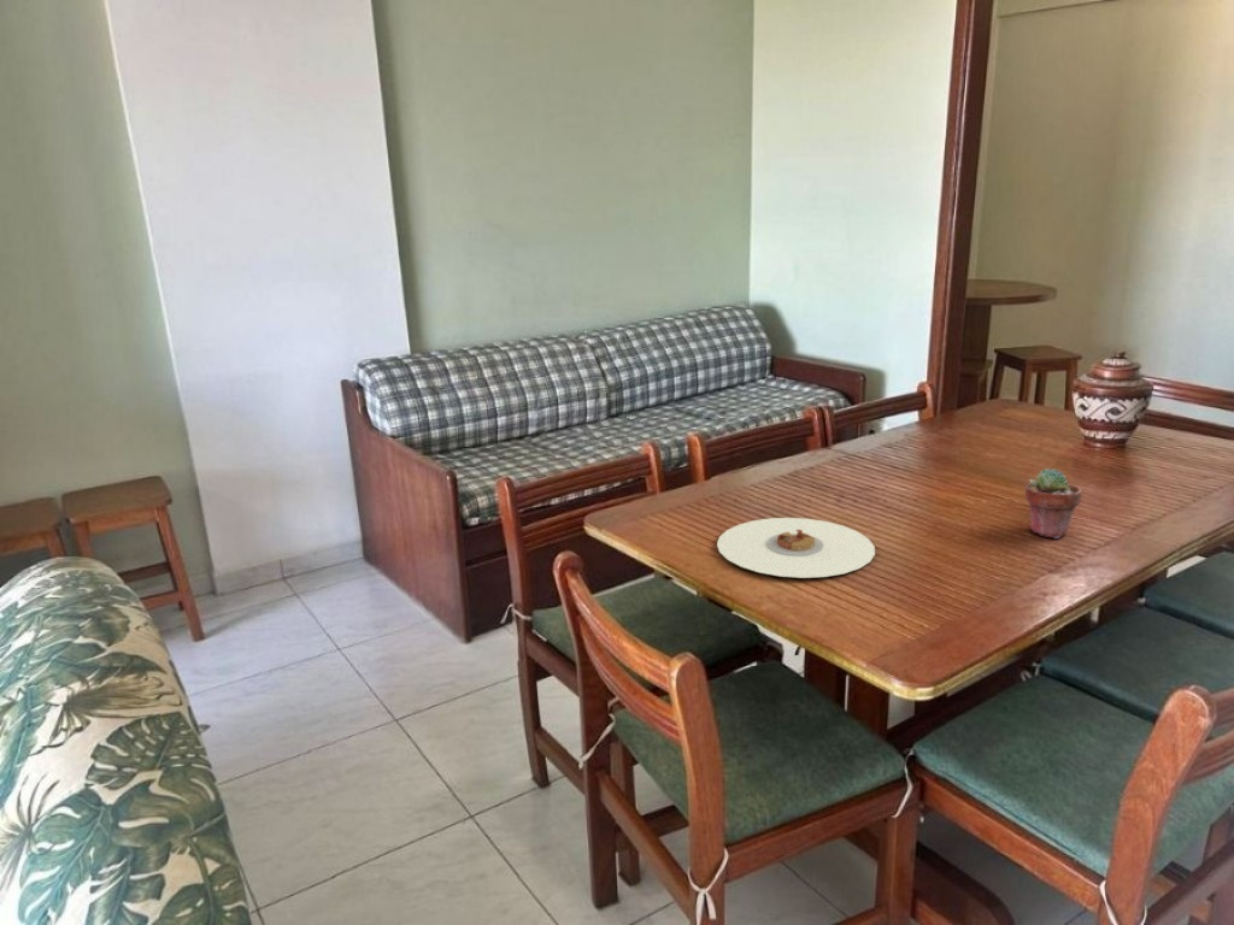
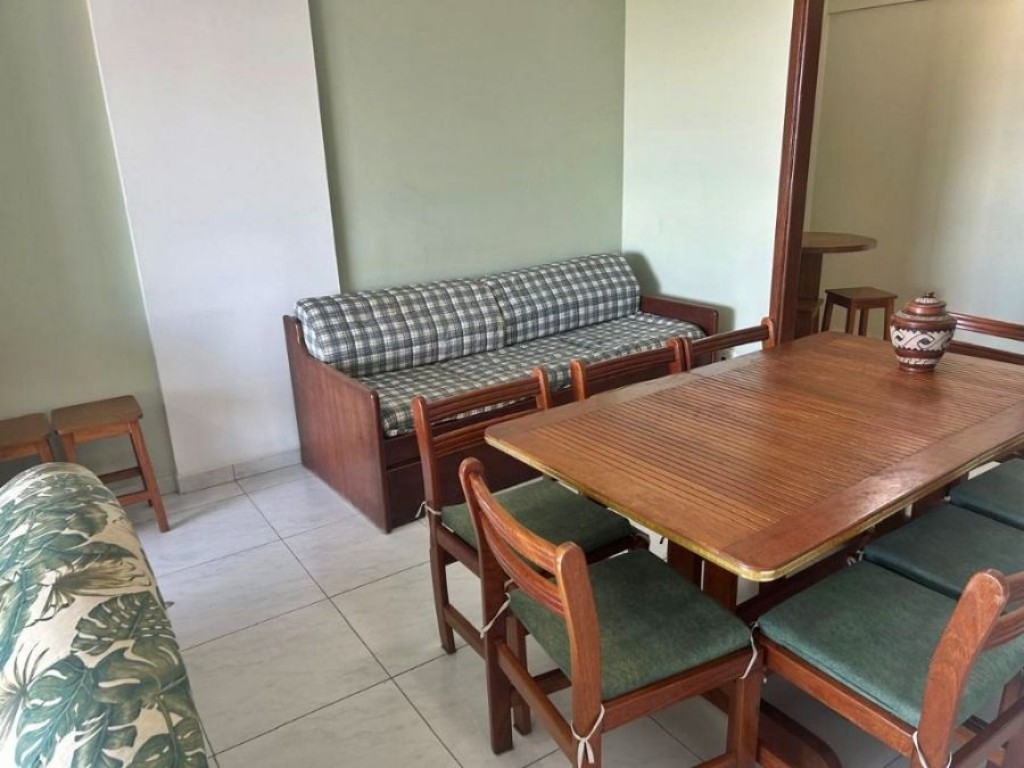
- plate [716,517,876,579]
- potted succulent [1024,467,1082,540]
